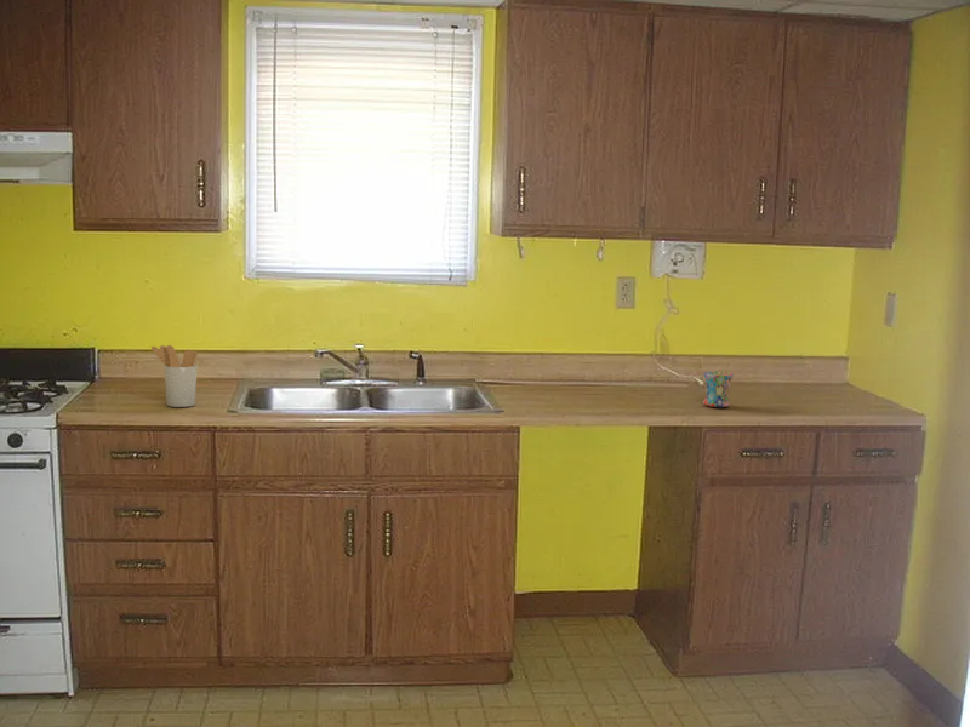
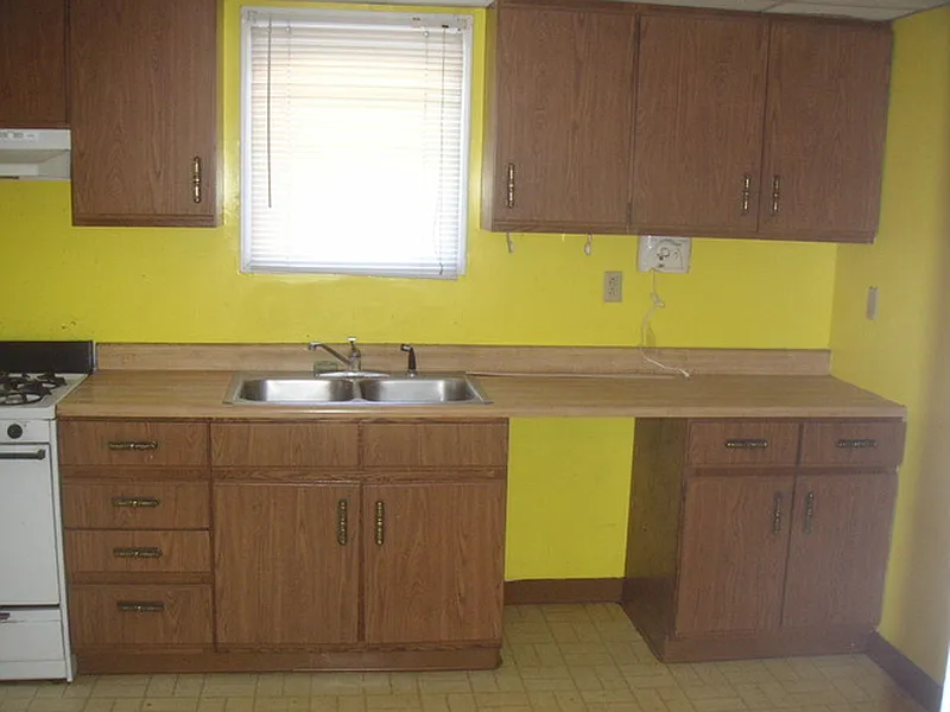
- utensil holder [150,344,199,408]
- mug [702,371,735,408]
